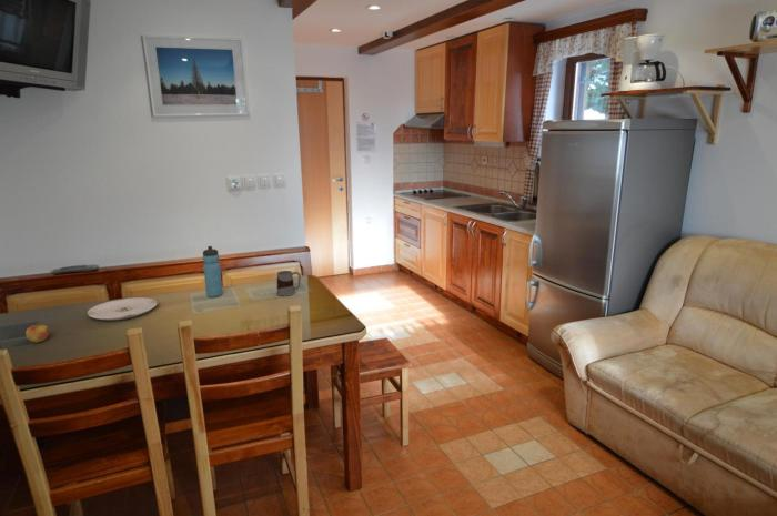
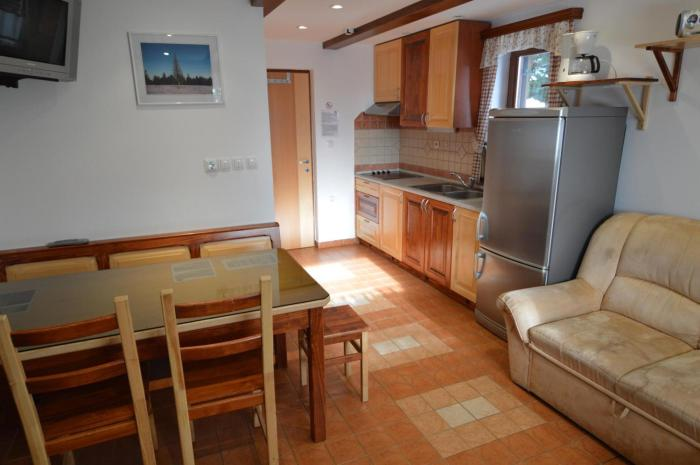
- water bottle [202,245,223,299]
- plate [85,296,158,321]
- mug [275,270,302,297]
- apple [24,320,50,344]
